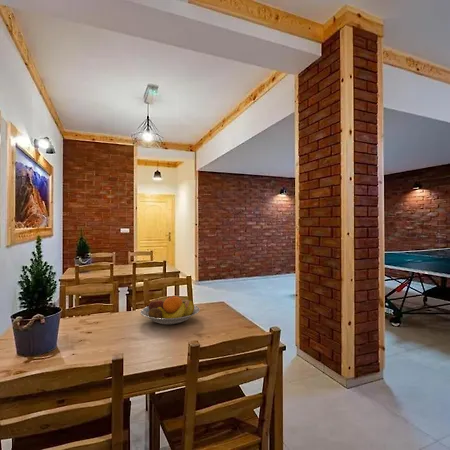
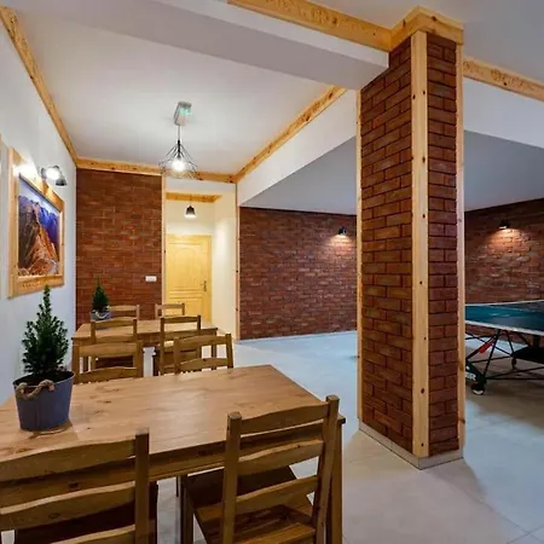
- fruit bowl [139,295,201,326]
